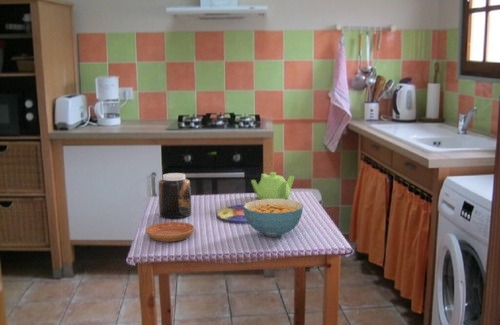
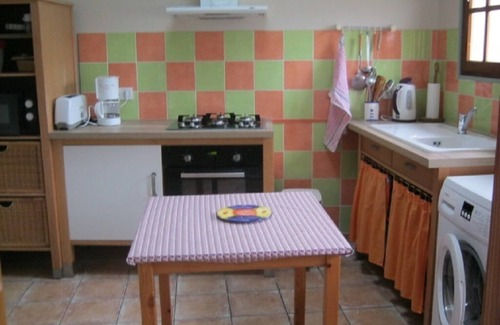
- saucer [145,221,195,243]
- teapot [250,171,296,200]
- cereal bowl [242,199,304,238]
- jar [158,172,192,219]
